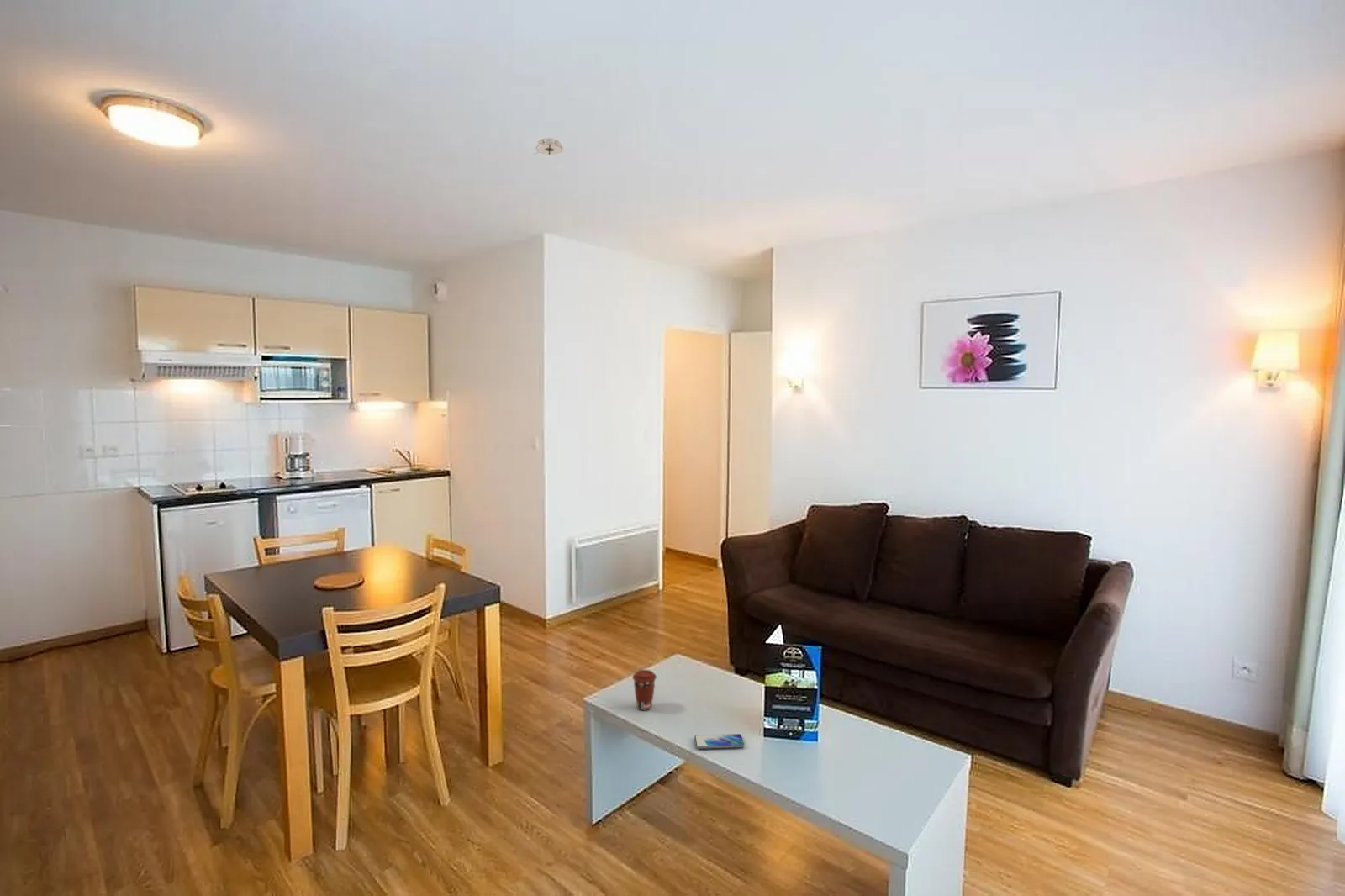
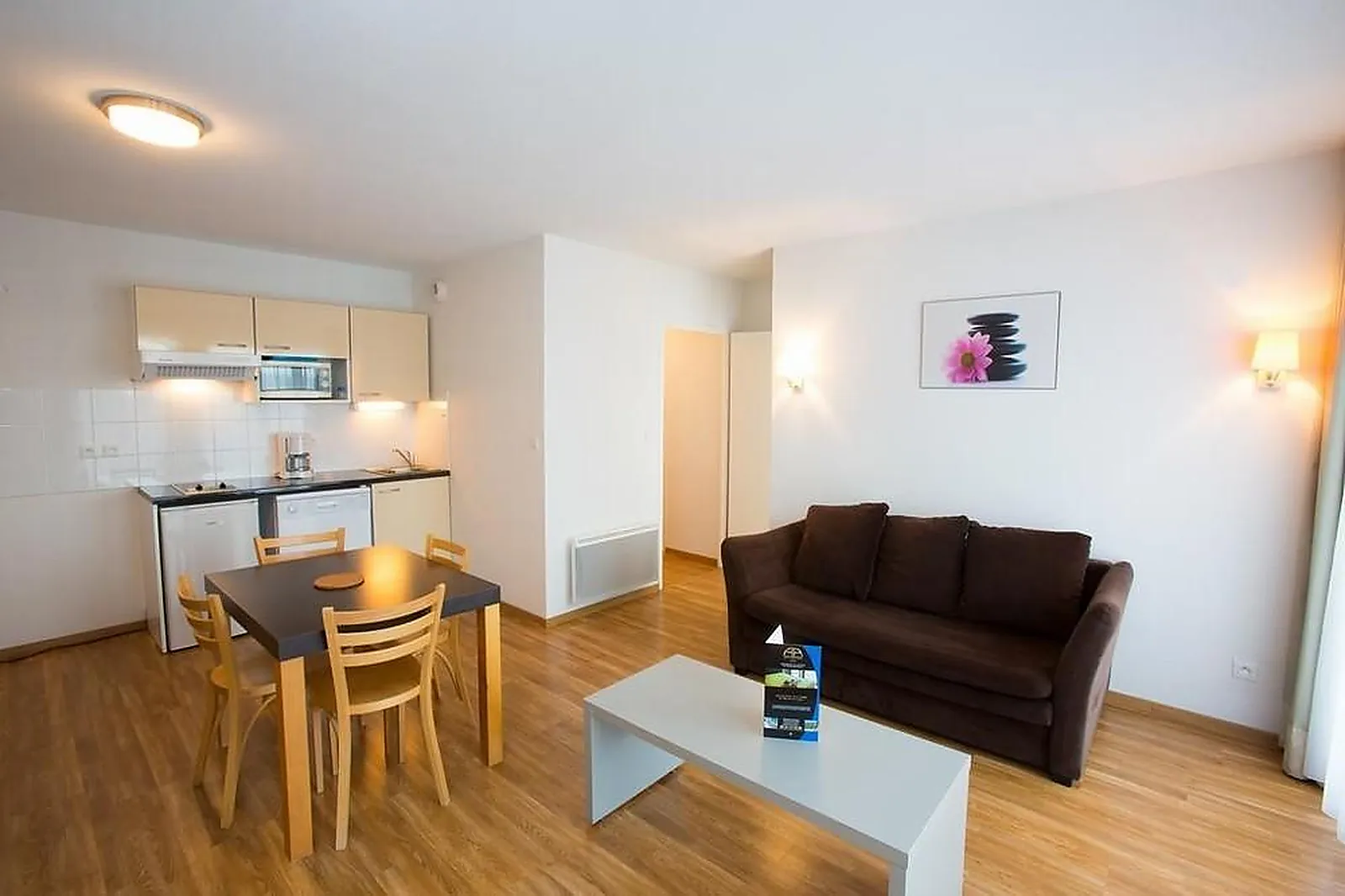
- coffee cup [631,669,657,711]
- smoke detector [534,137,565,155]
- smartphone [694,733,746,750]
